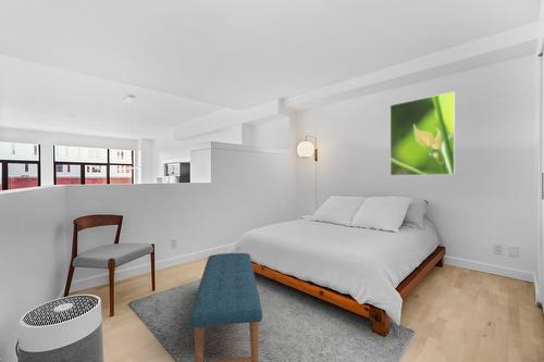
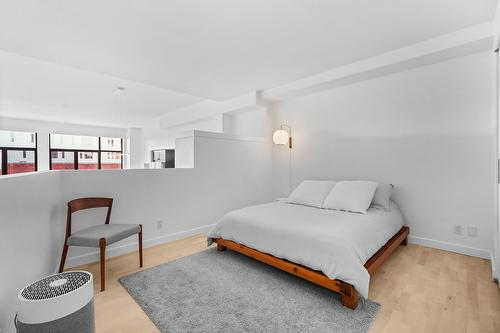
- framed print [390,90,456,176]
- bench [188,252,263,362]
